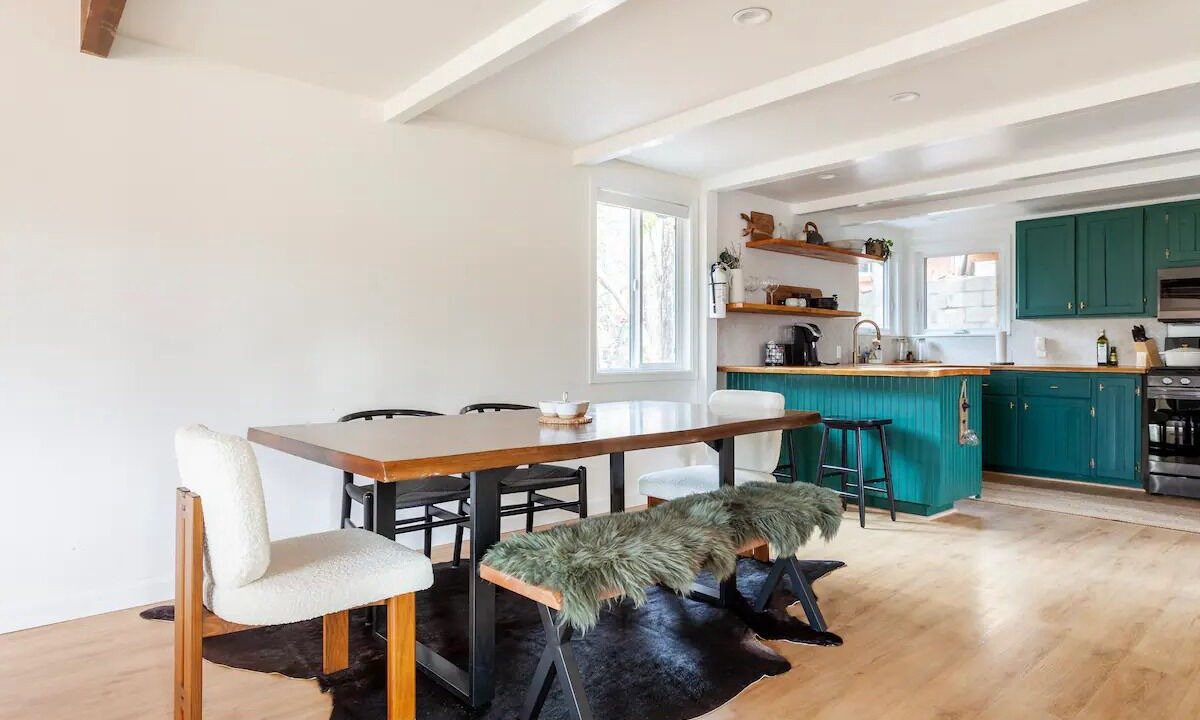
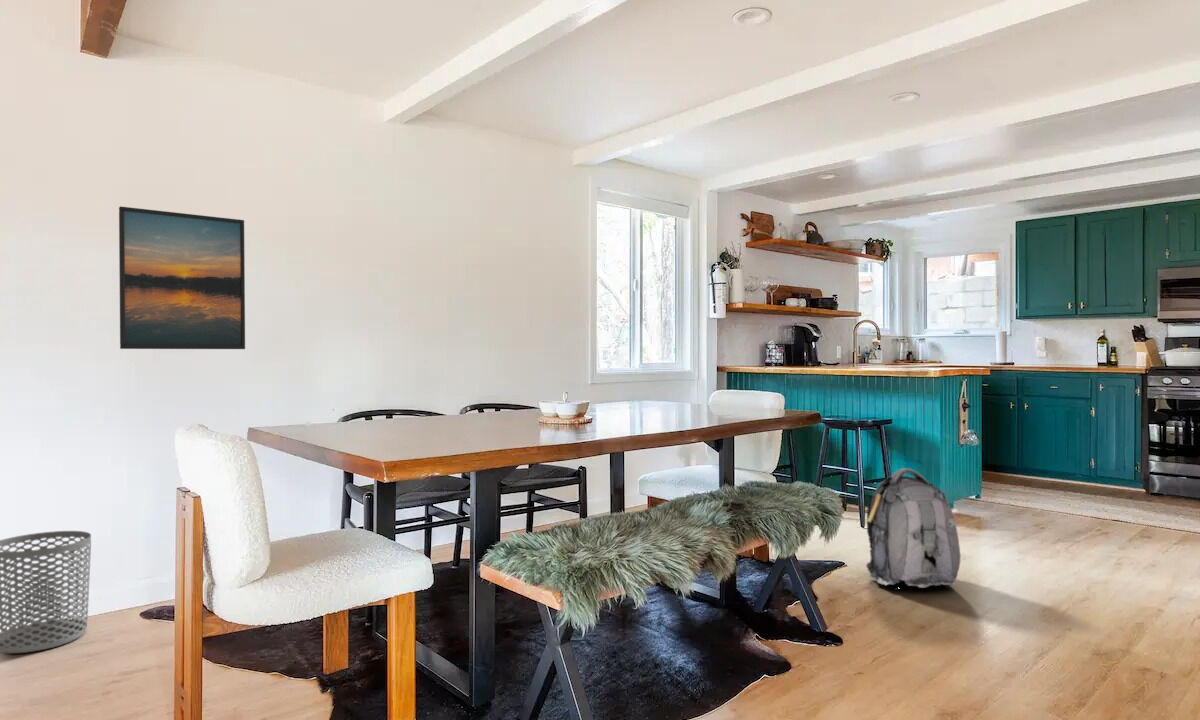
+ backpack [865,467,962,591]
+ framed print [118,206,246,350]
+ waste bin [0,530,92,654]
